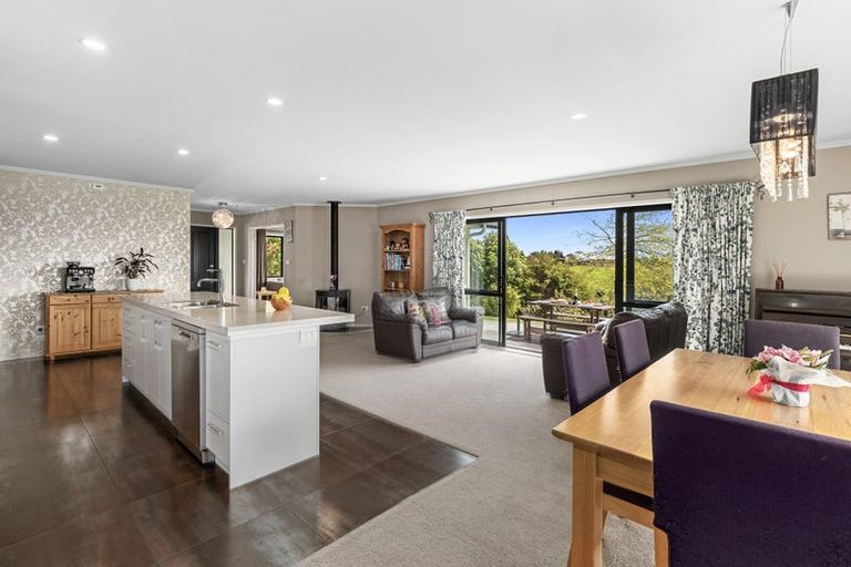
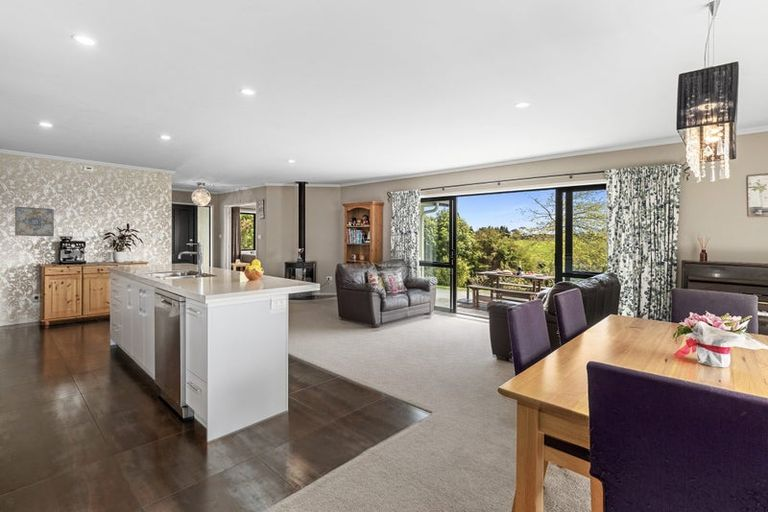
+ wall art [14,206,55,237]
